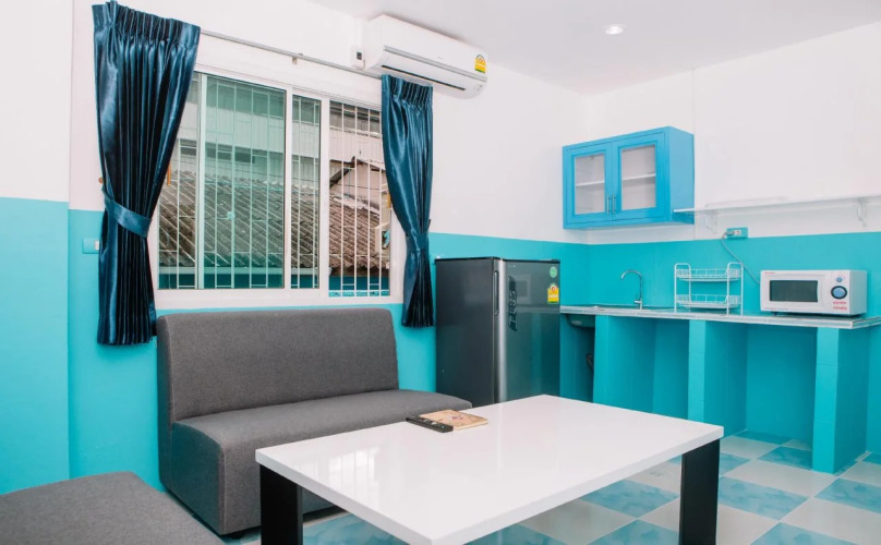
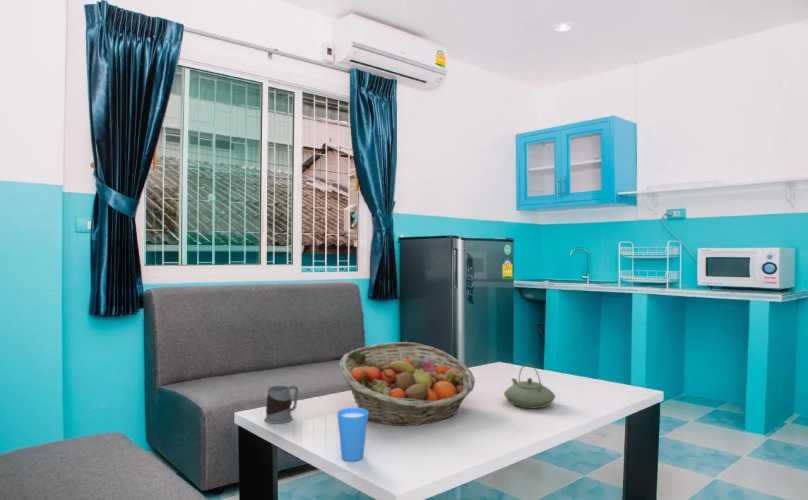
+ mug [264,384,299,425]
+ teapot [503,363,556,409]
+ cup [336,407,369,462]
+ fruit basket [338,341,476,427]
